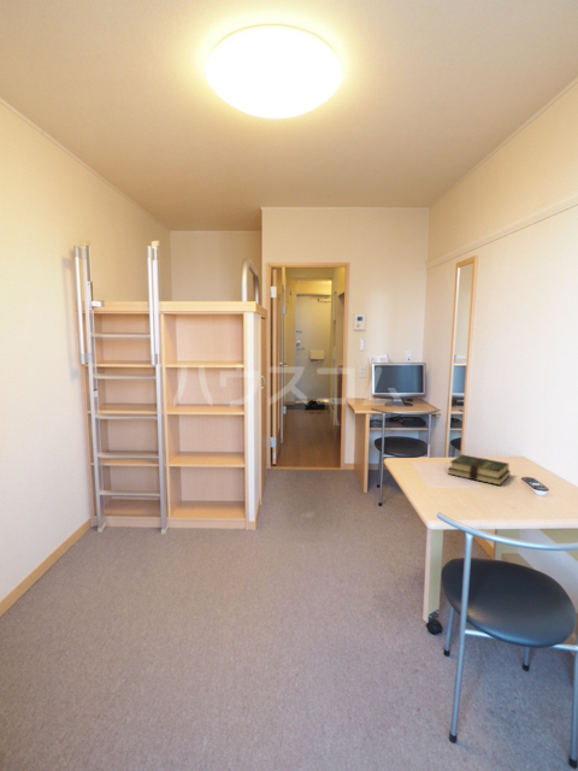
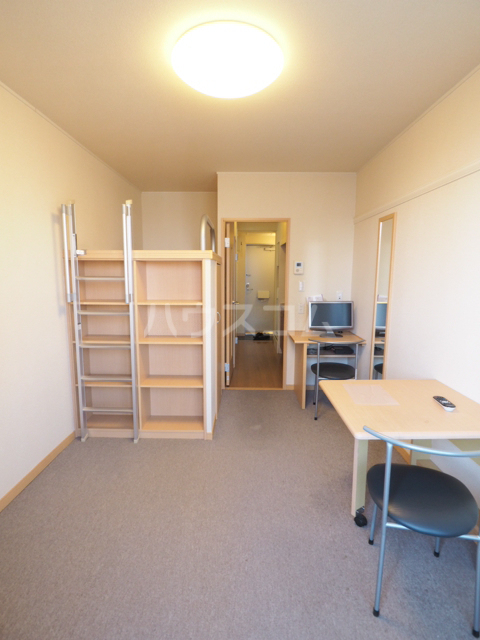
- book [448,454,512,487]
